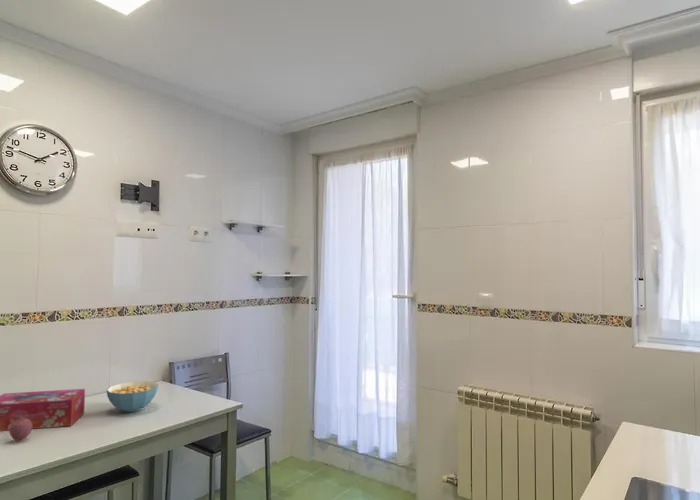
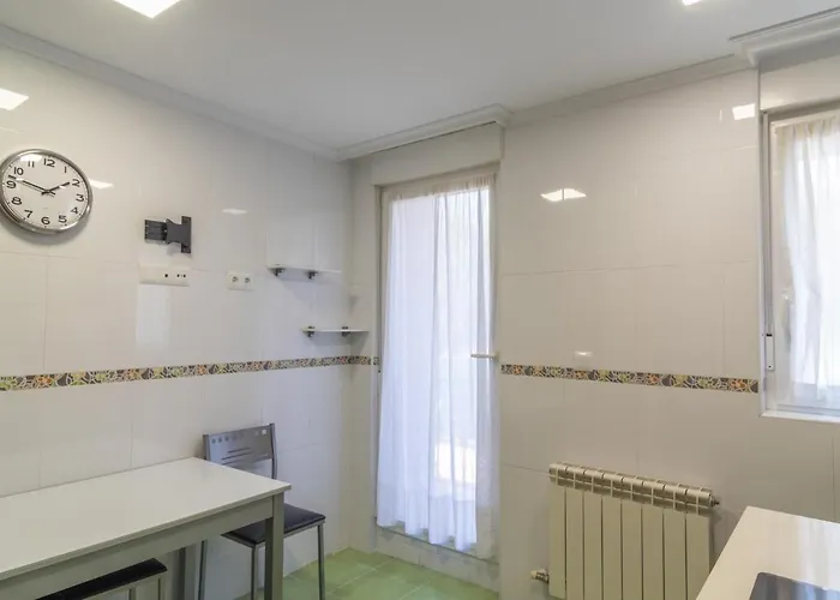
- fruit [8,418,32,442]
- tissue box [0,388,86,432]
- cereal bowl [106,380,159,413]
